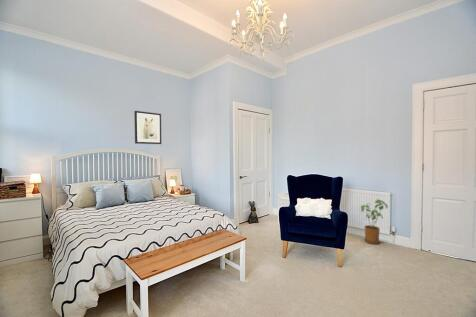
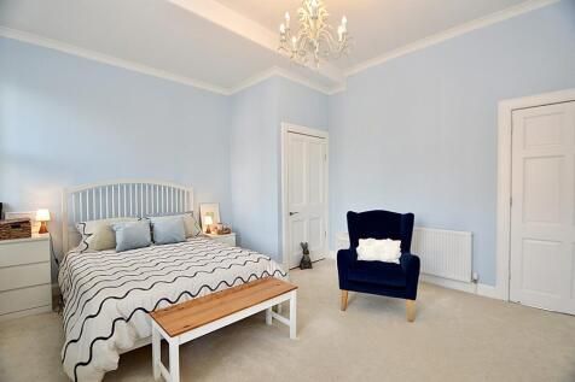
- wall art [133,110,162,145]
- house plant [360,198,388,245]
